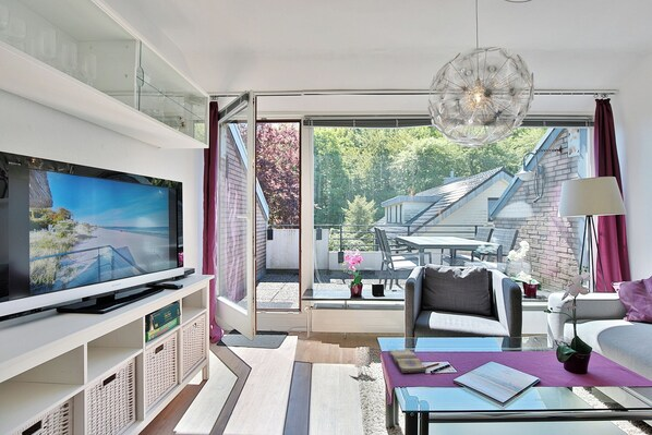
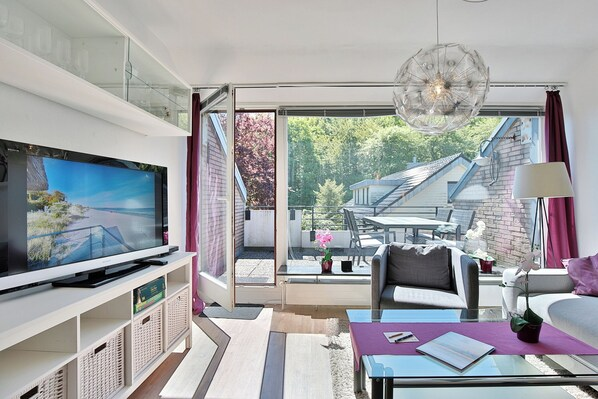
- diary [387,348,427,374]
